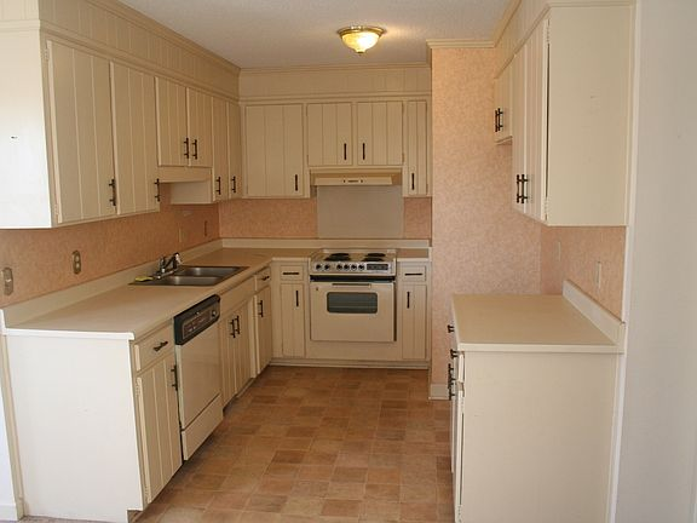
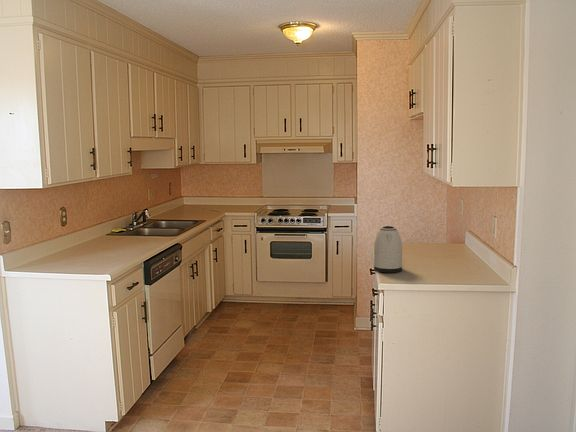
+ kettle [373,225,403,274]
